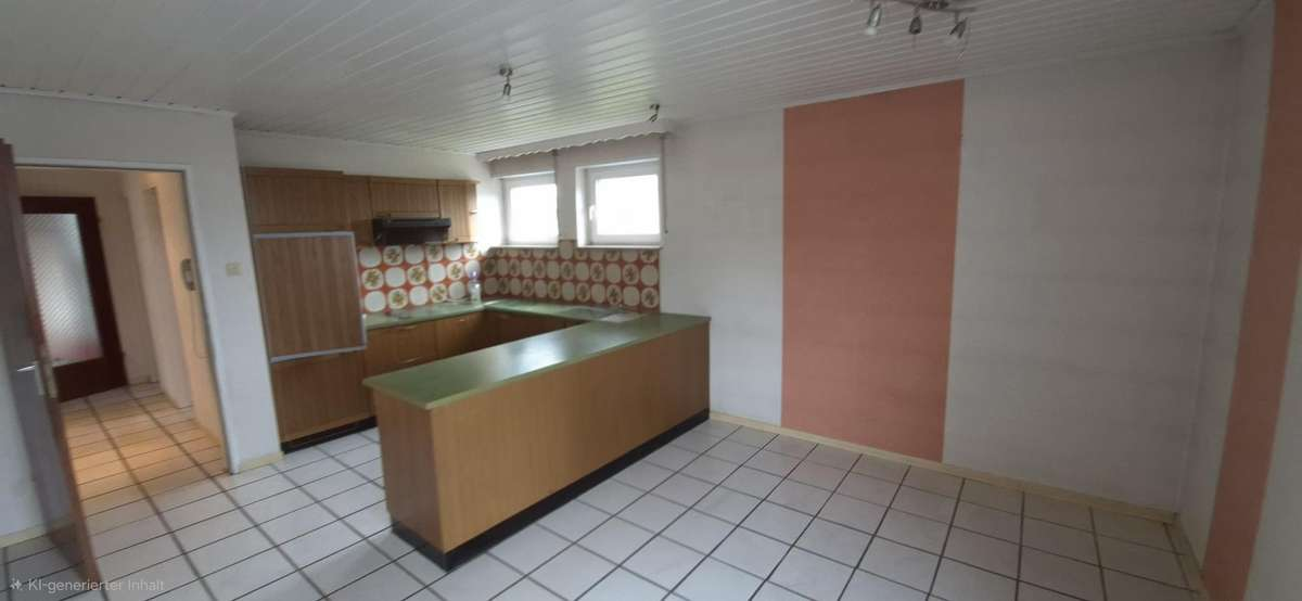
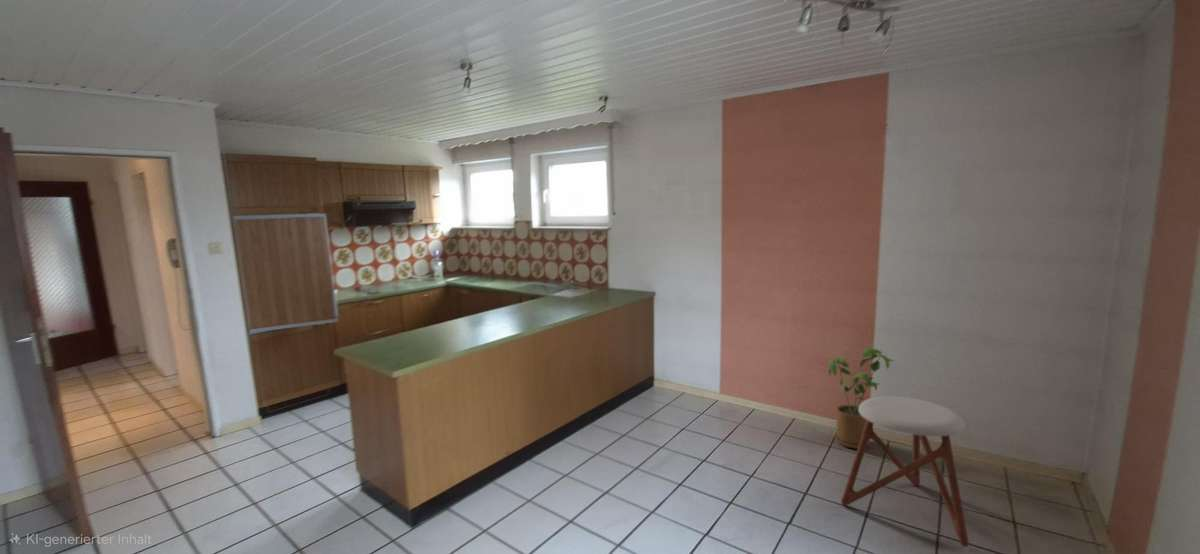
+ stool [840,395,970,548]
+ house plant [828,346,896,450]
